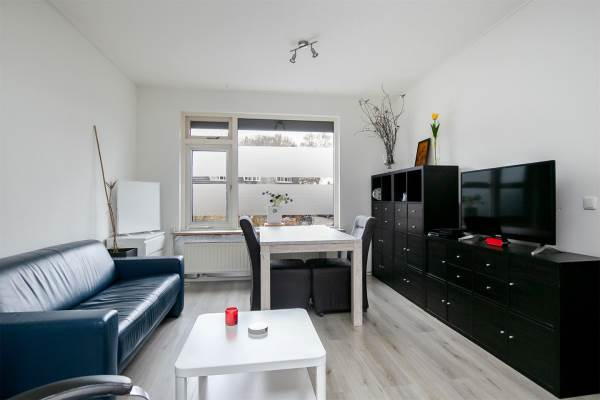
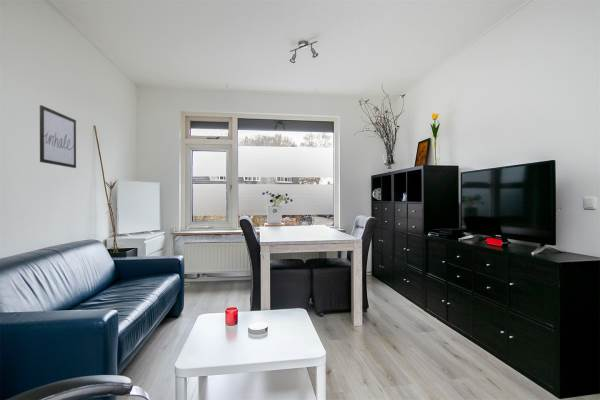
+ wall art [39,104,77,169]
